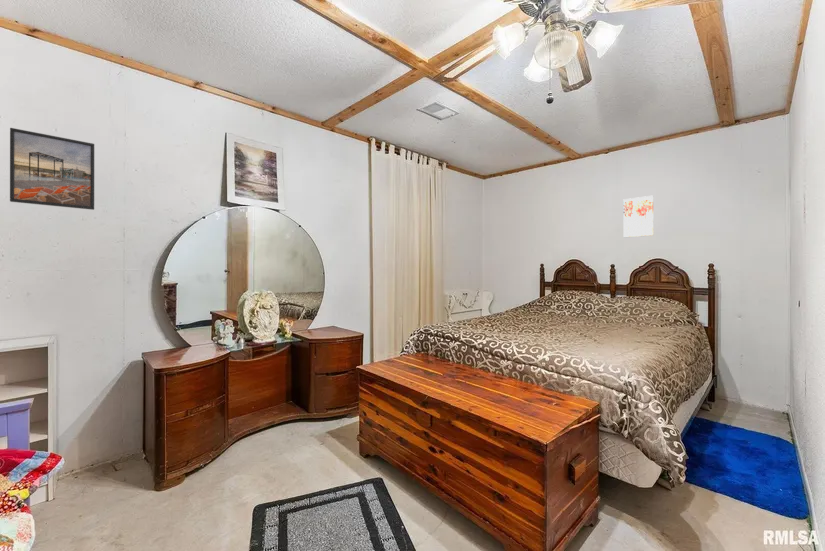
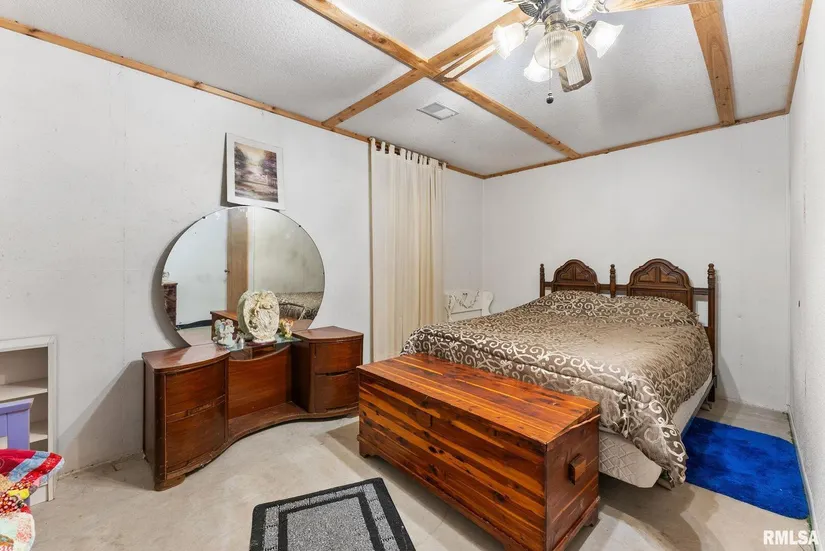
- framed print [9,127,95,211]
- wall art [622,195,654,238]
